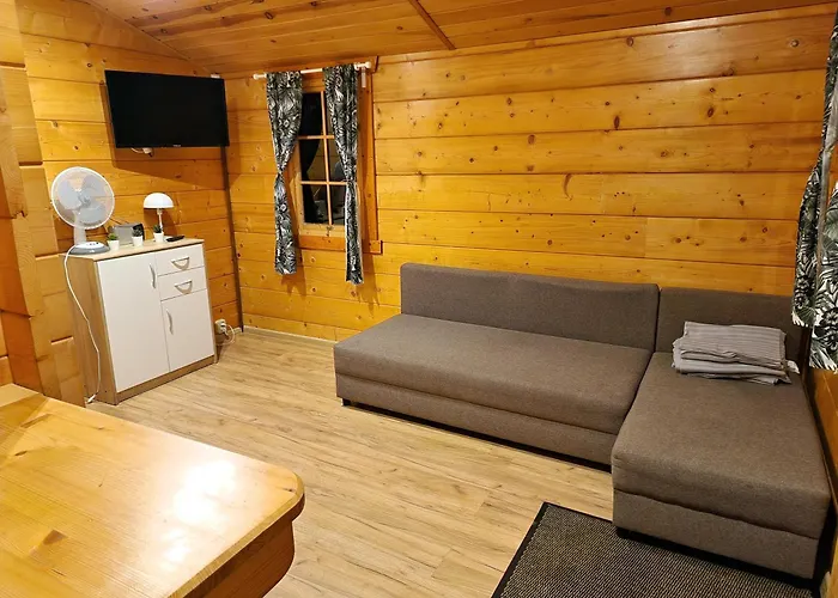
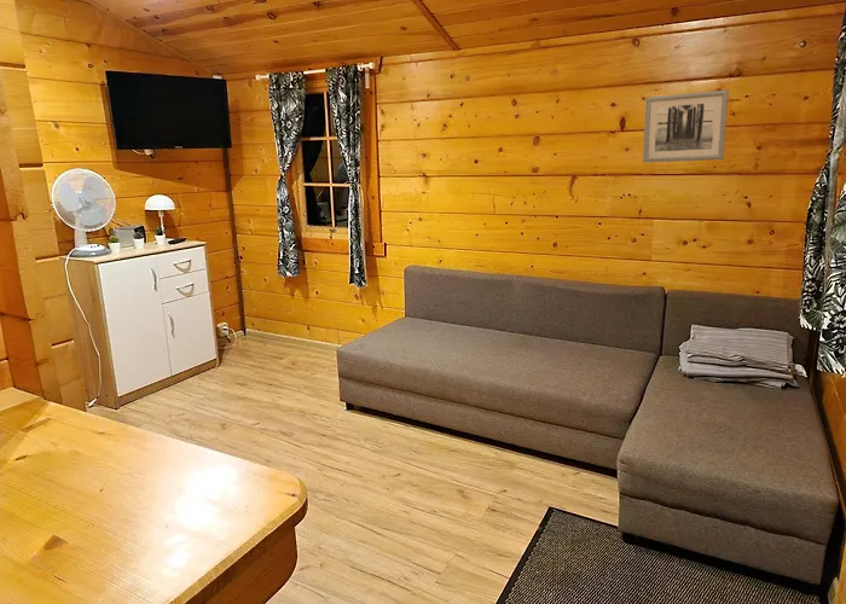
+ wall art [642,88,730,164]
